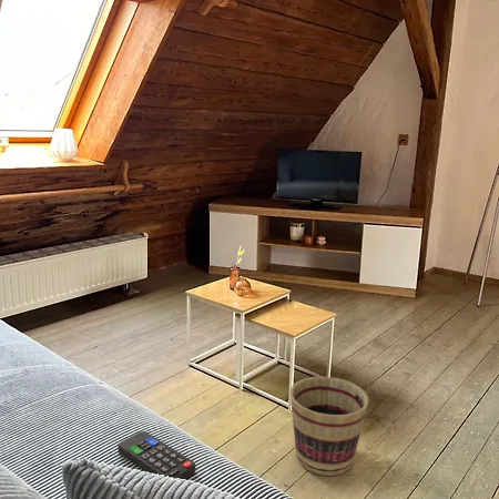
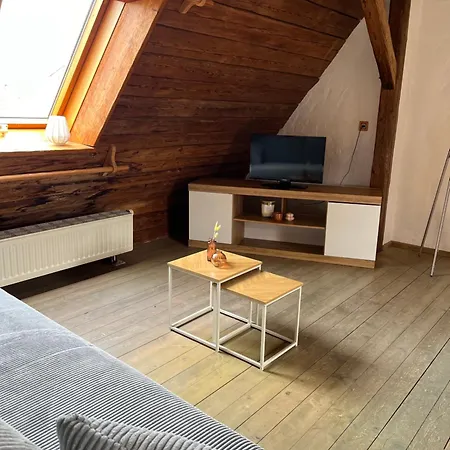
- basket [289,376,369,477]
- remote control [116,430,196,480]
